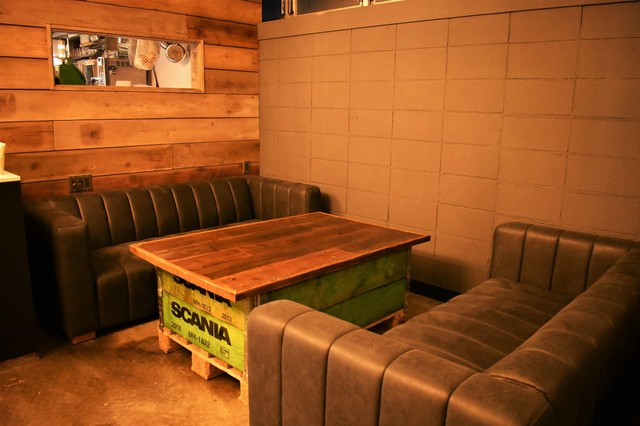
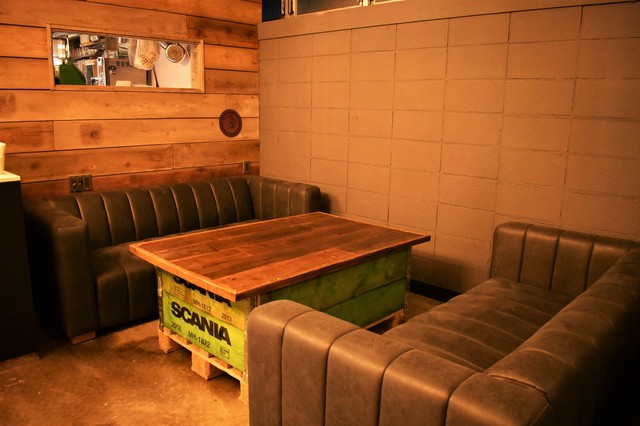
+ decorative plate [218,108,243,139]
